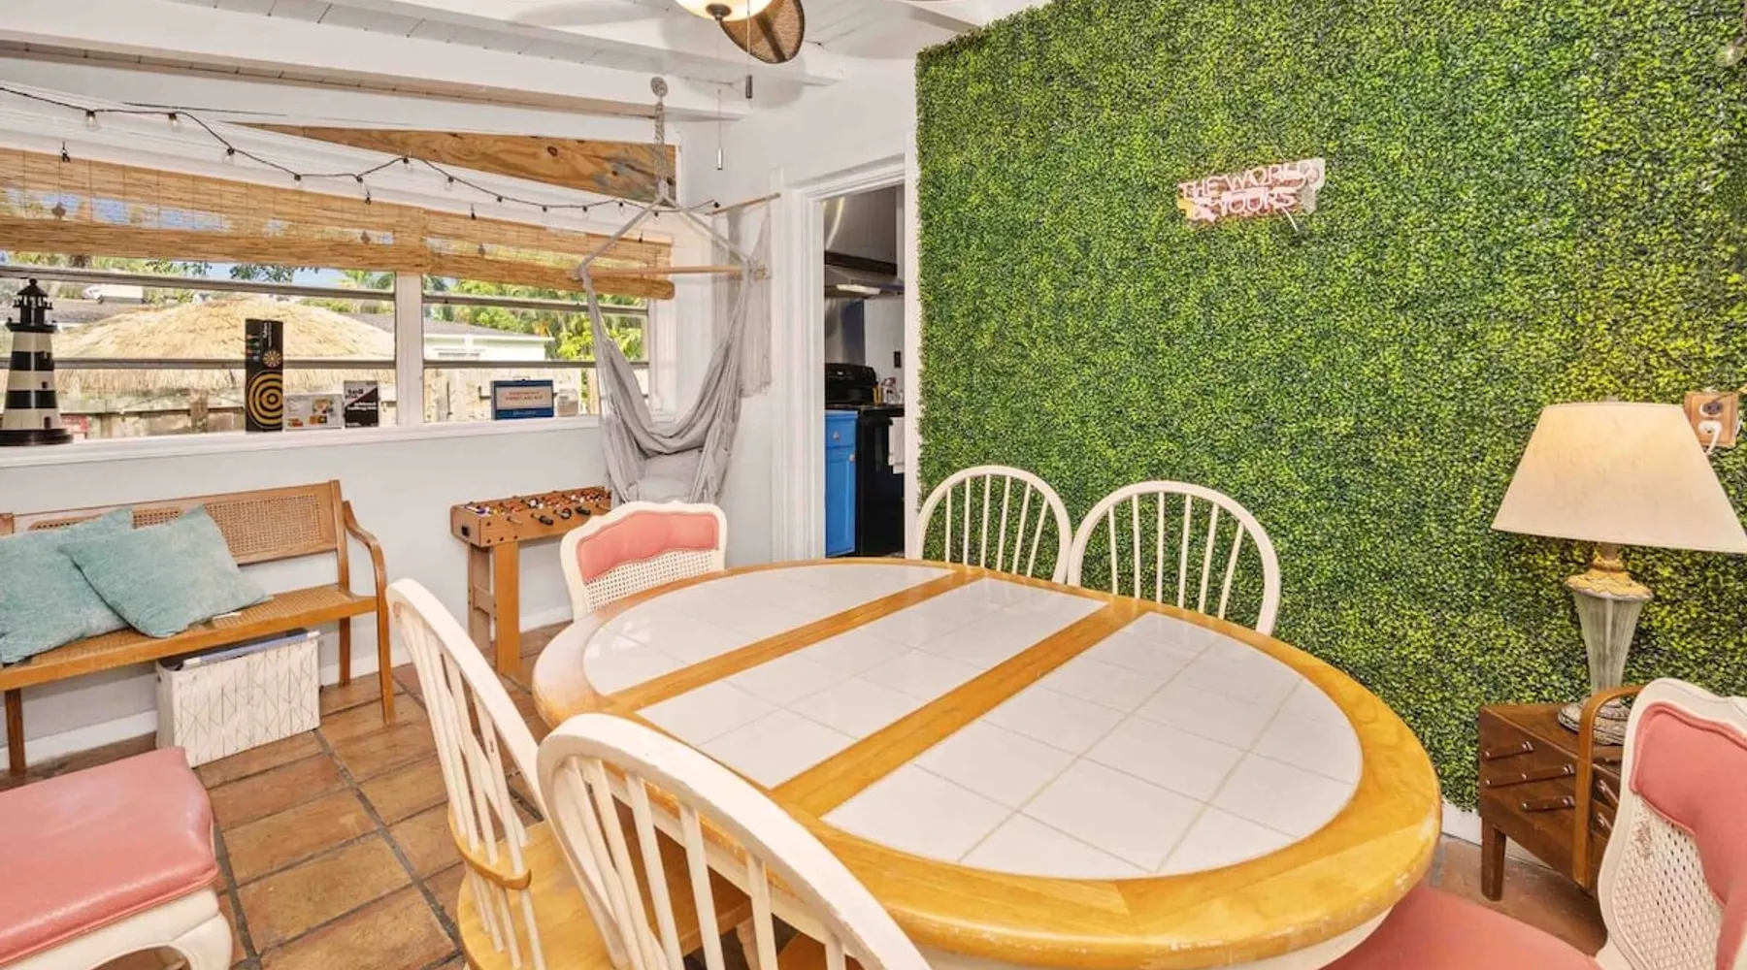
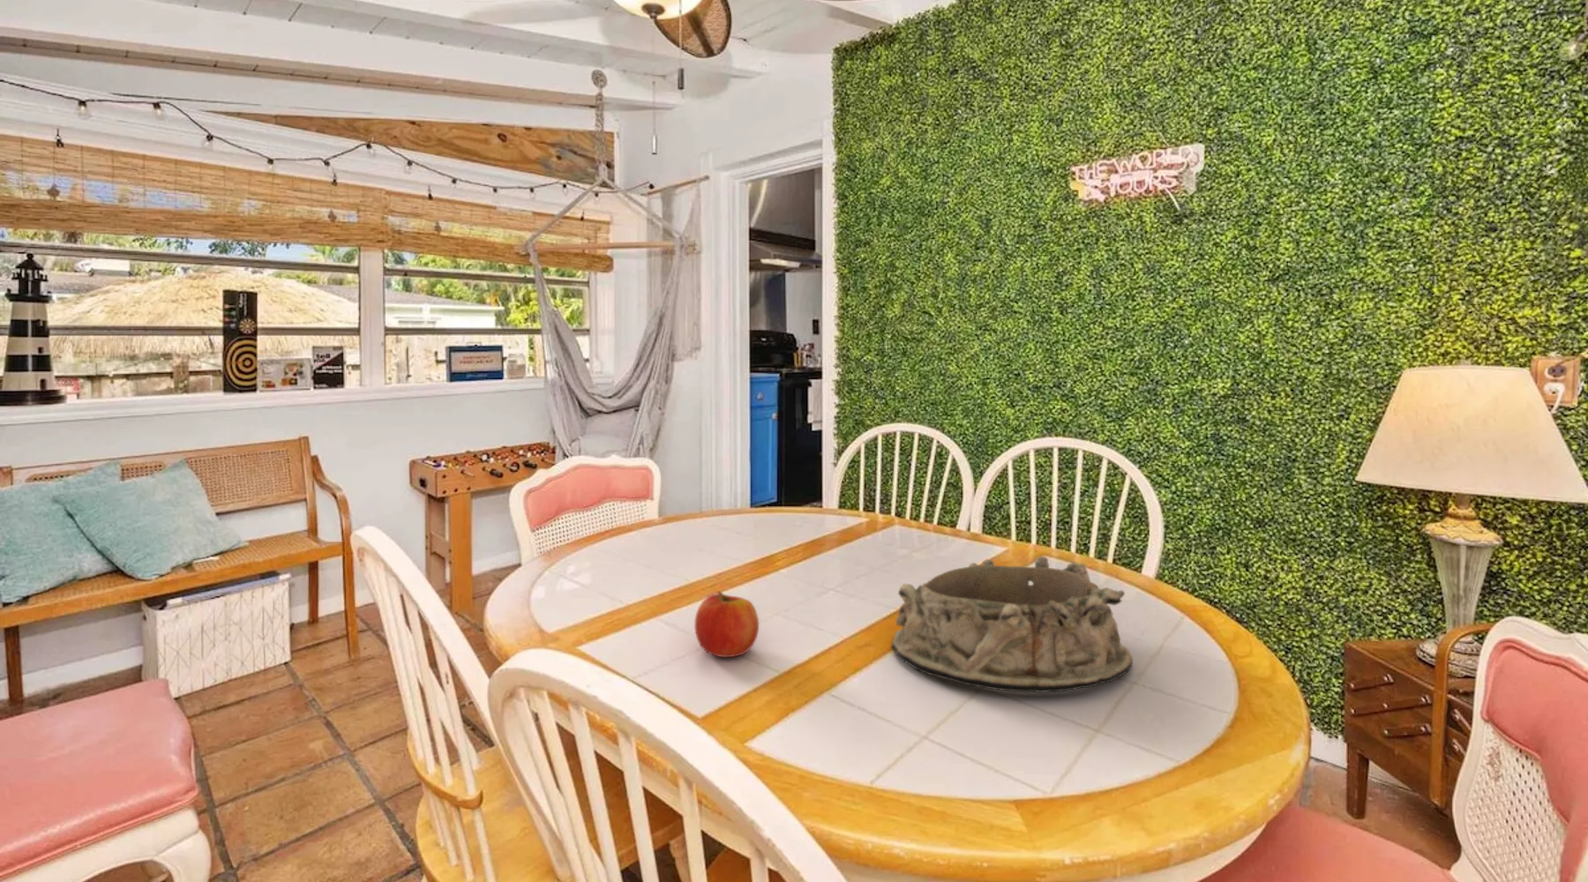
+ fruit [693,590,759,658]
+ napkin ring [891,556,1134,693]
